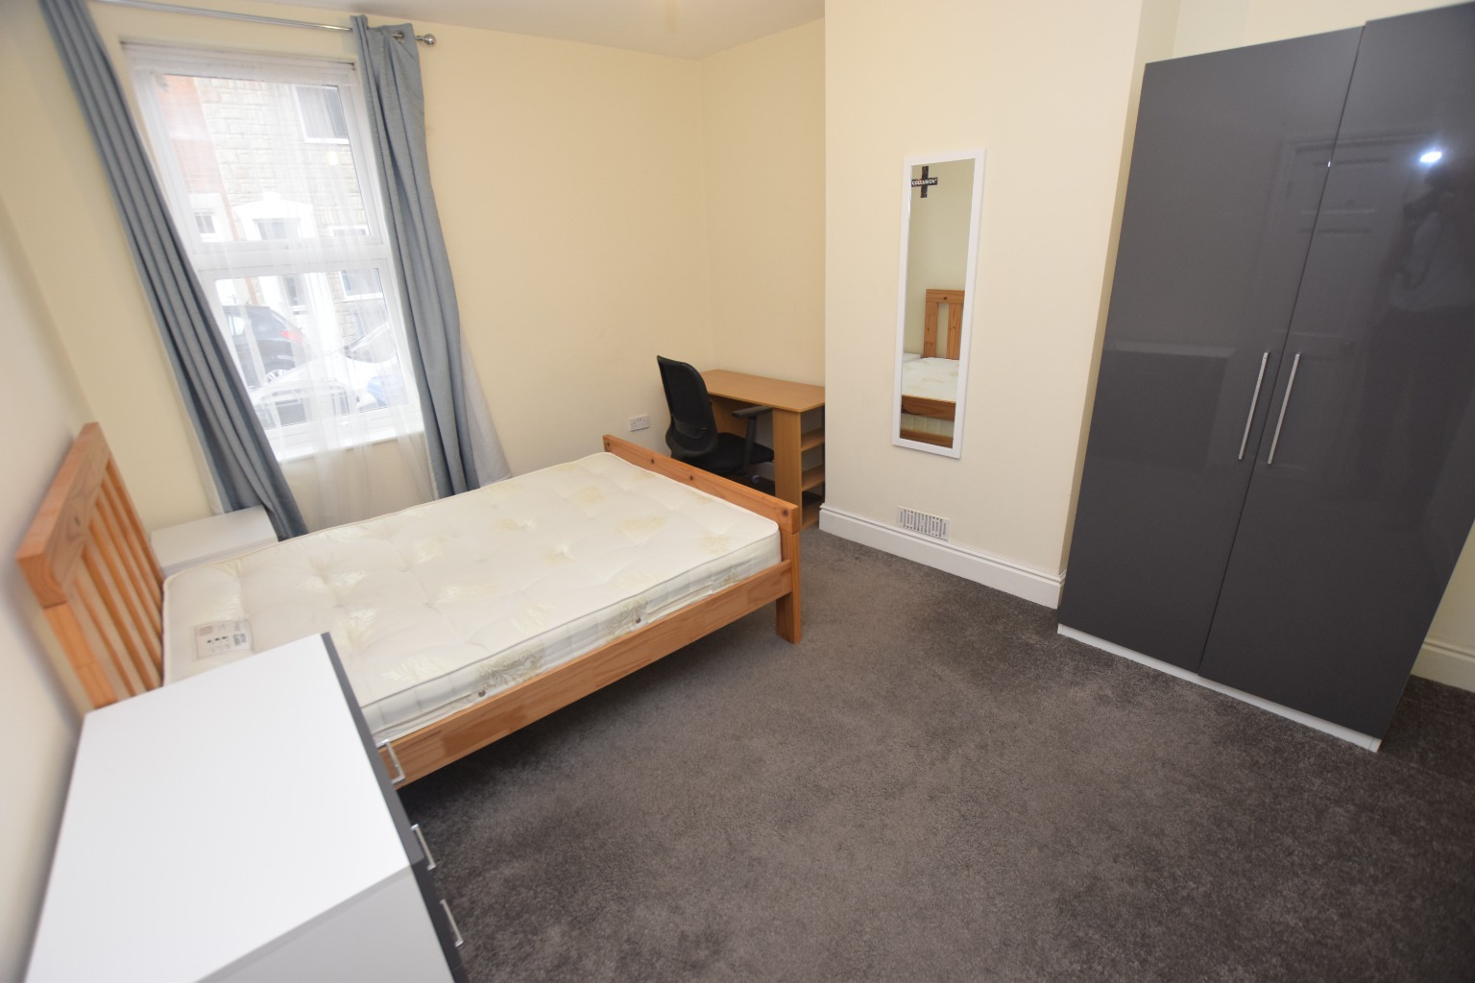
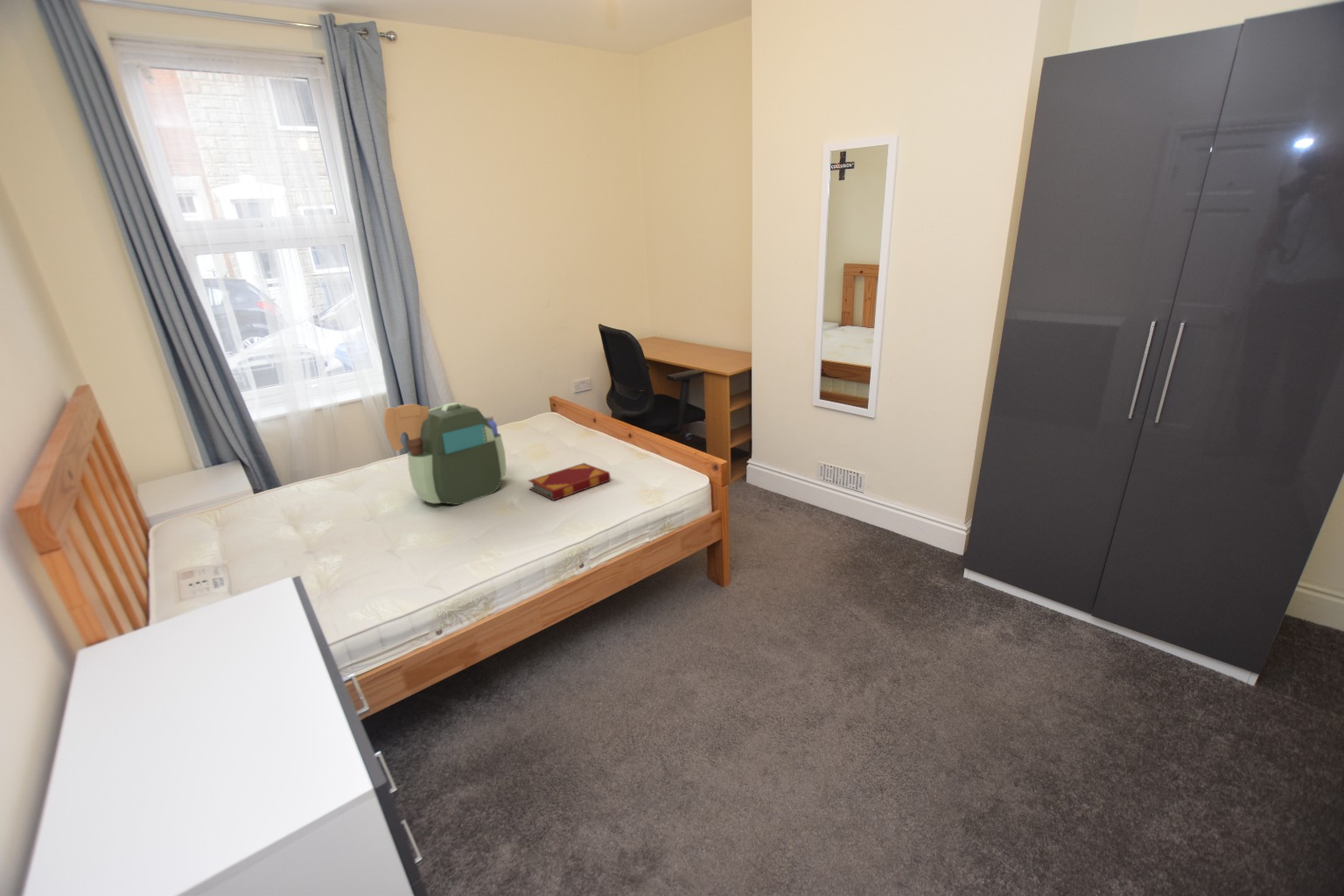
+ hardback book [528,462,611,501]
+ backpack [383,402,507,506]
